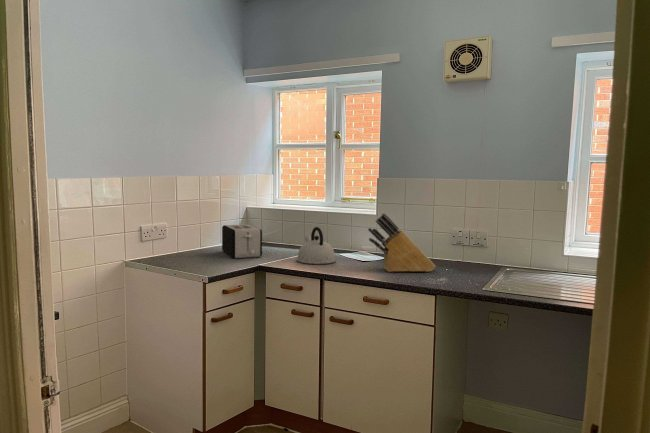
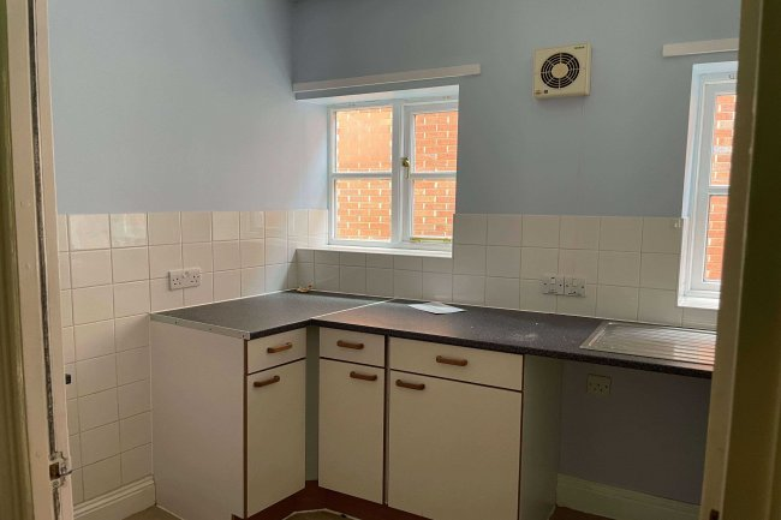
- knife block [367,212,437,273]
- kettle [296,226,337,265]
- toaster [221,224,263,259]
